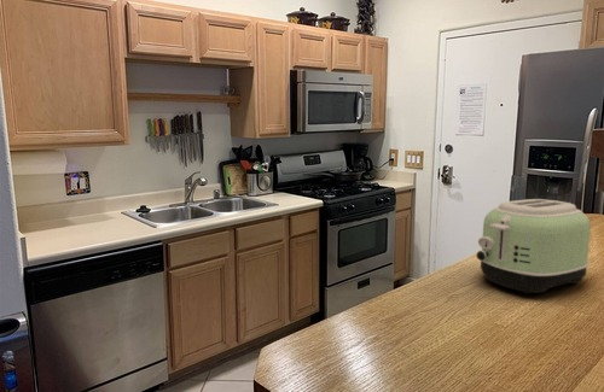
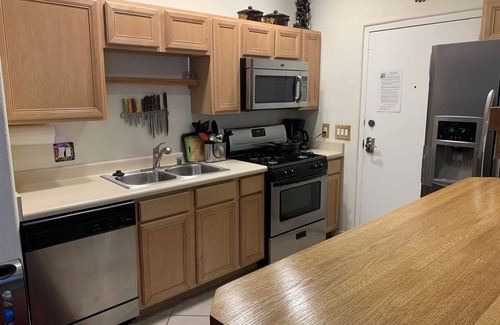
- toaster [476,198,592,294]
